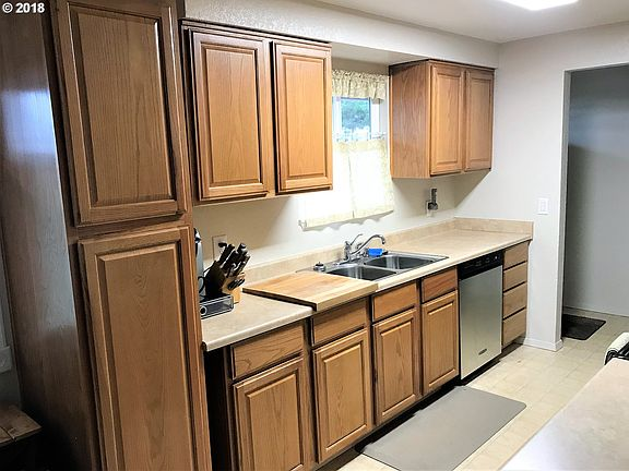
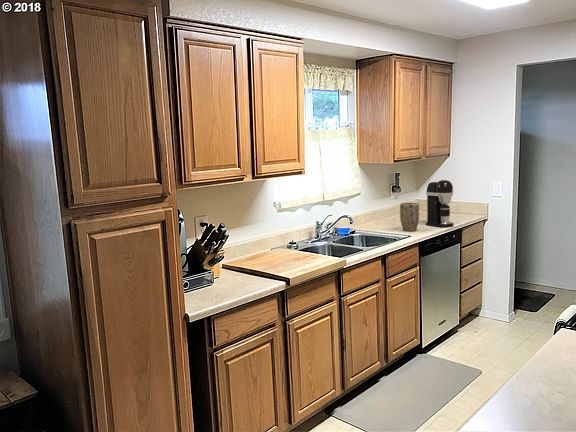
+ coffee maker [425,179,454,228]
+ plant pot [399,202,420,232]
